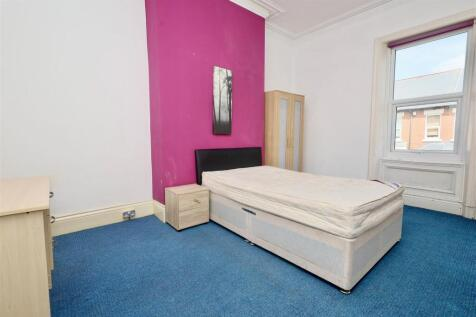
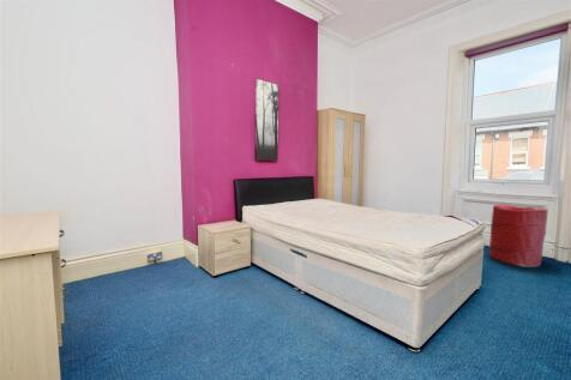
+ laundry hamper [488,203,549,267]
